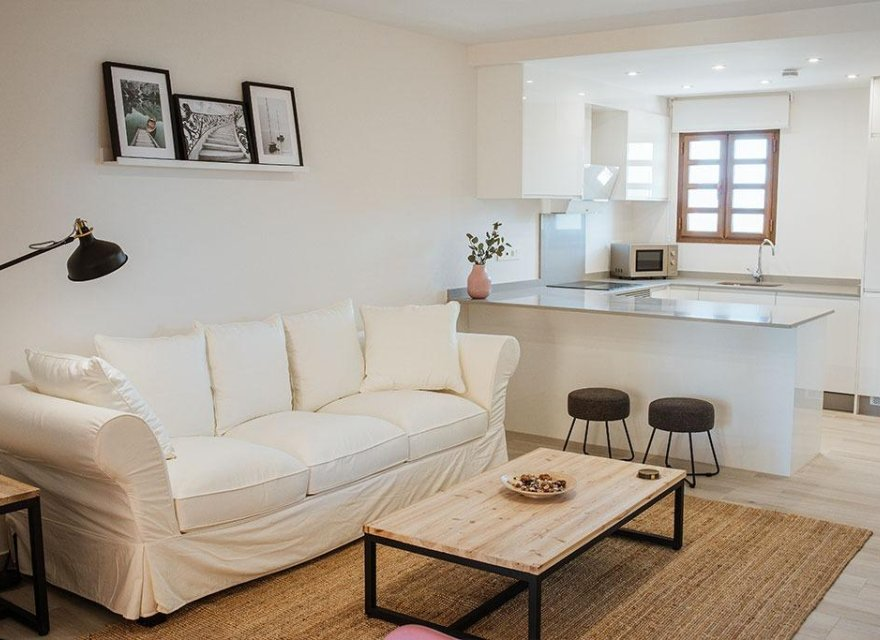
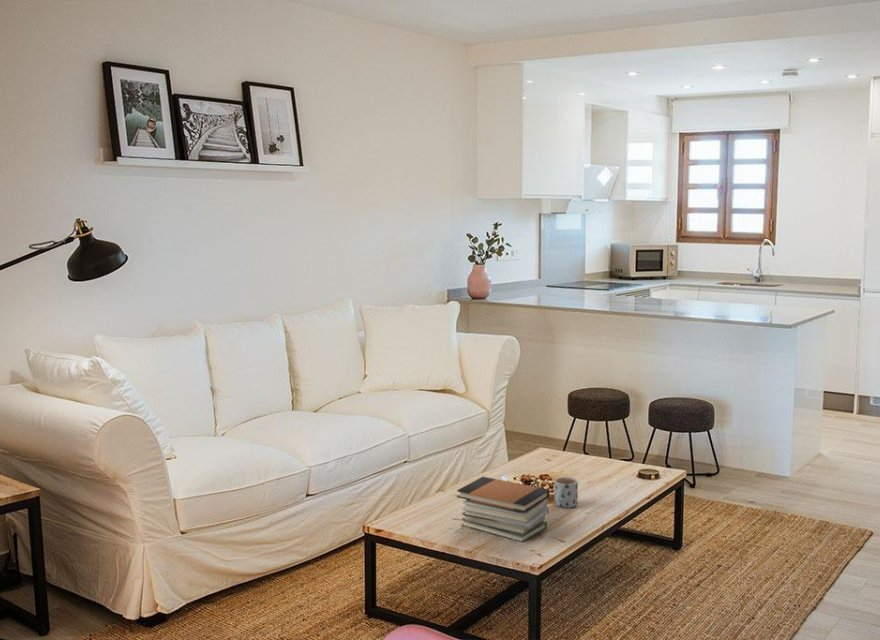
+ book stack [456,476,550,544]
+ mug [553,476,579,509]
